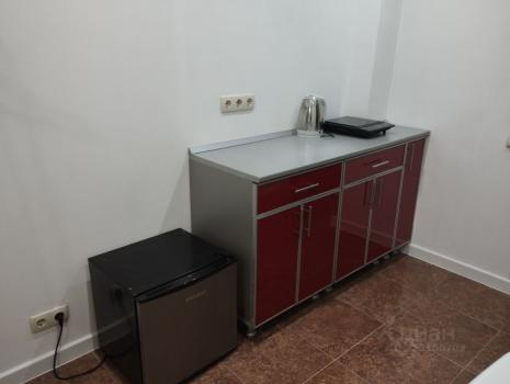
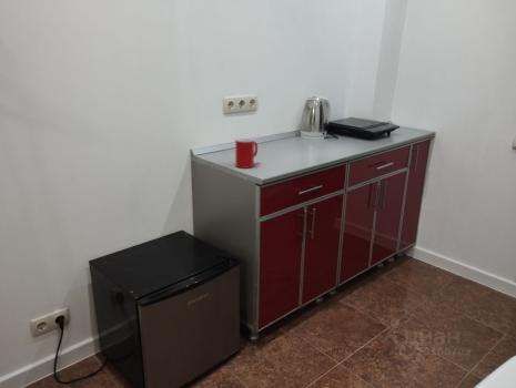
+ cup [234,137,259,170]
